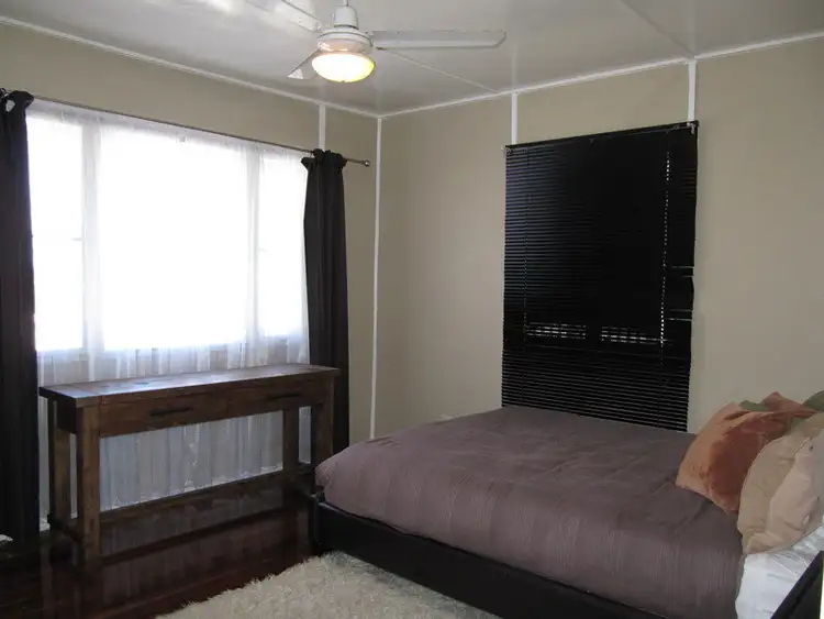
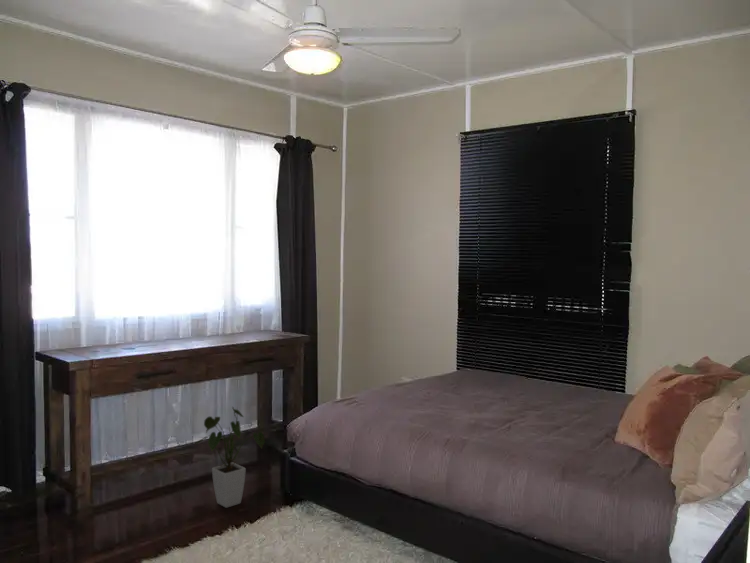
+ house plant [195,406,265,509]
